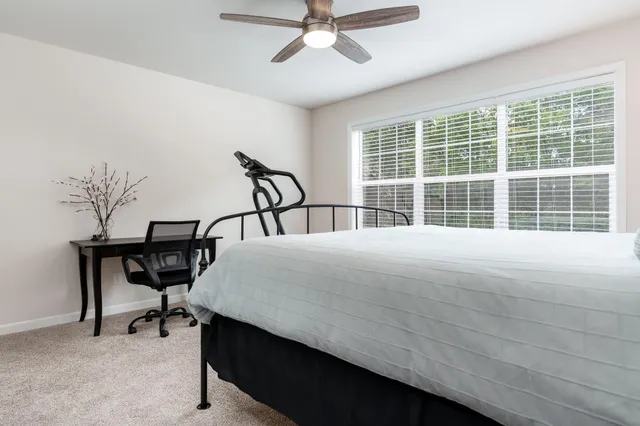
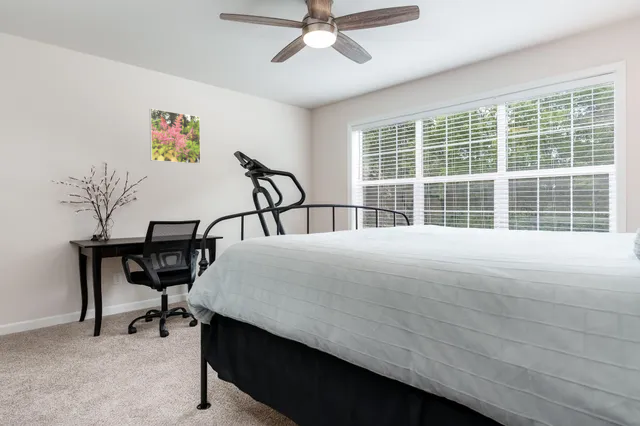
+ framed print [148,107,202,165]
